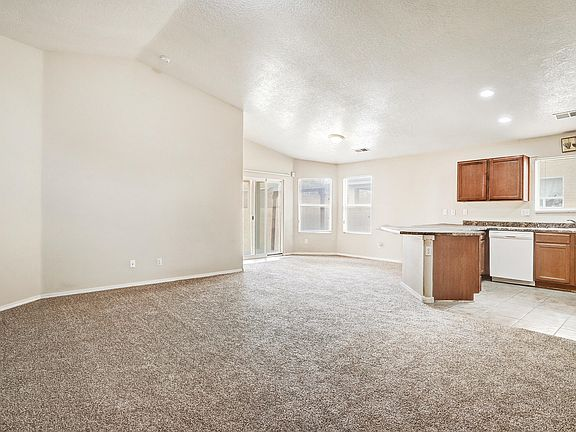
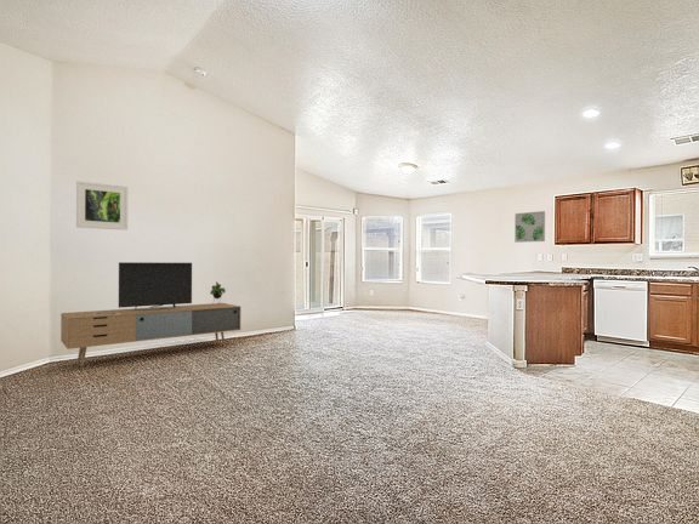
+ wall art [513,210,546,244]
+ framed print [75,180,129,232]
+ media console [59,261,241,368]
